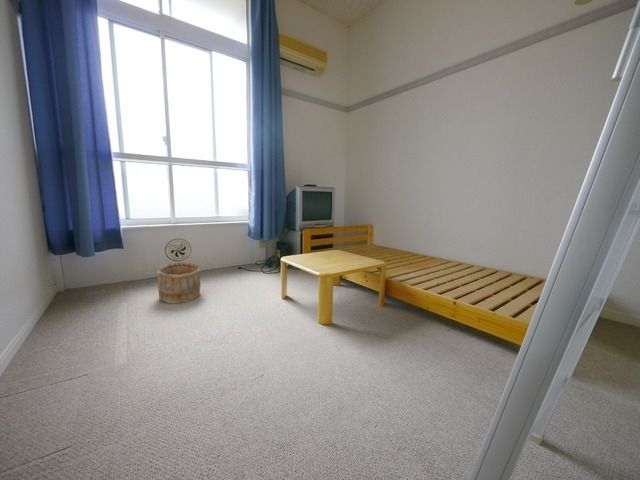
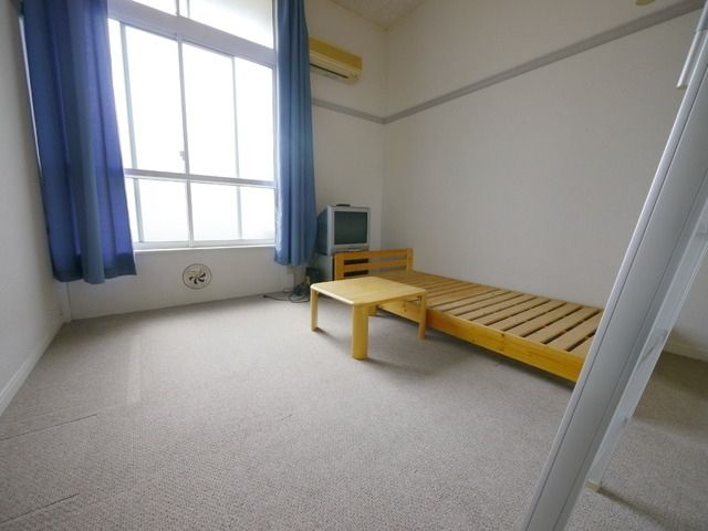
- wooden bucket [155,261,202,305]
